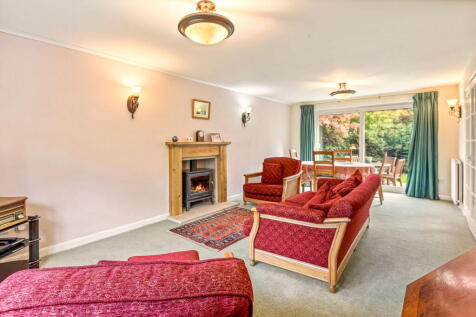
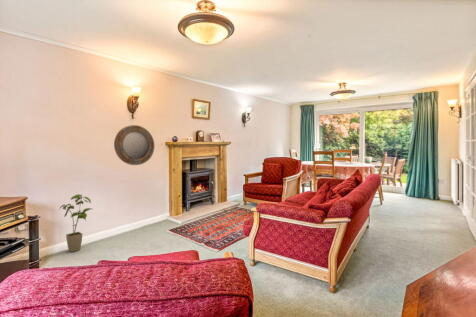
+ home mirror [113,124,155,166]
+ house plant [58,193,94,253]
